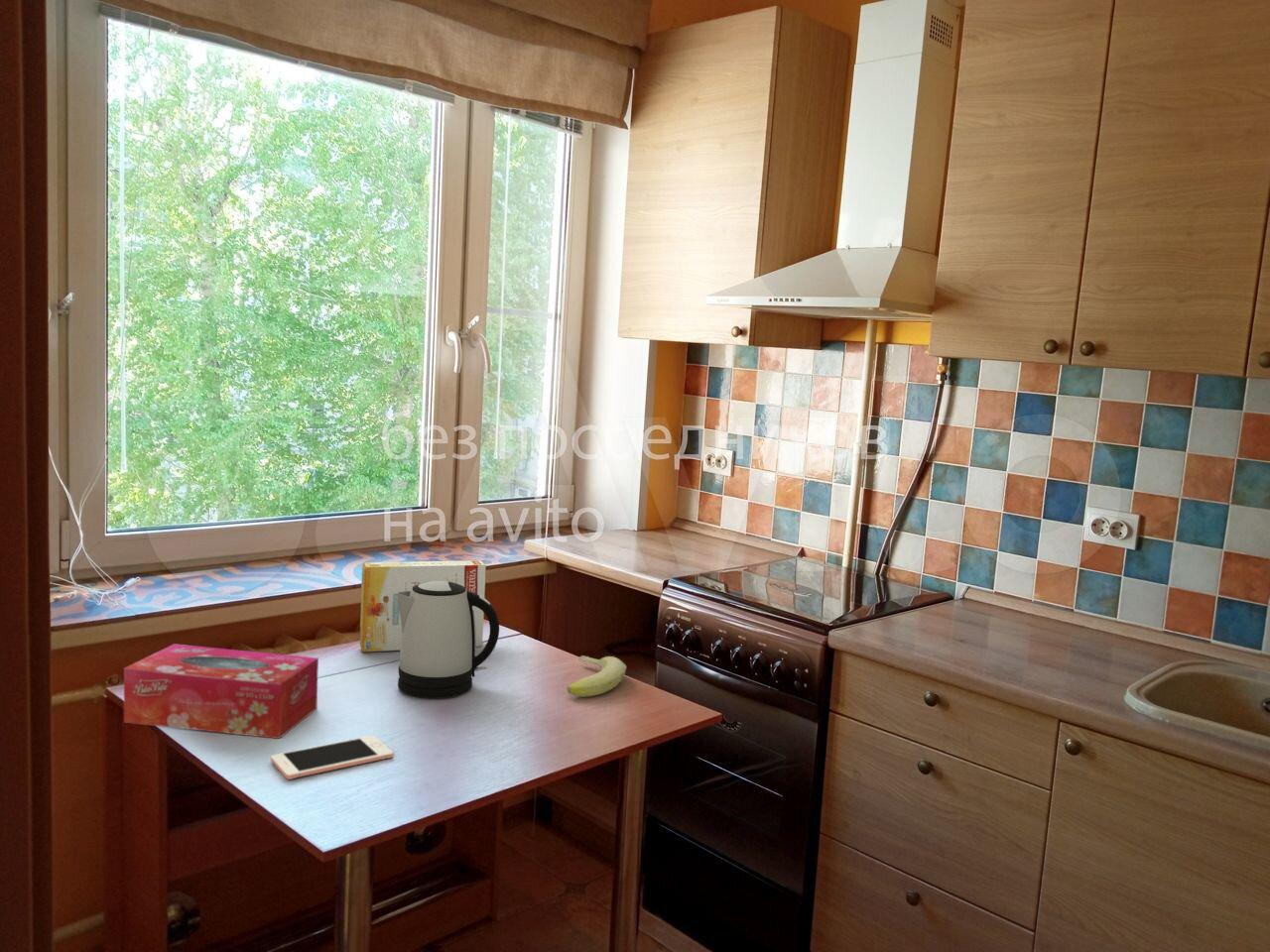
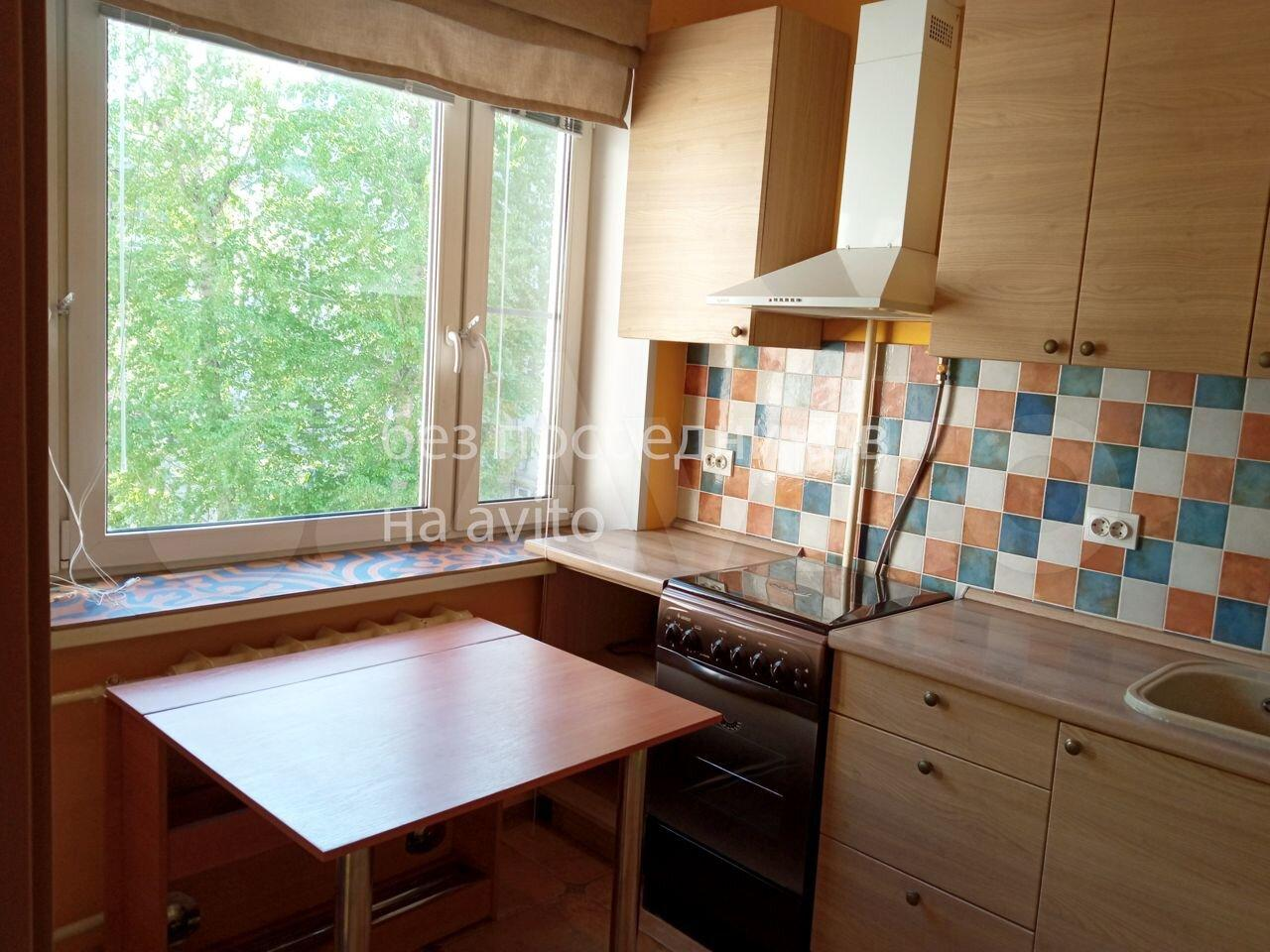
- cell phone [270,735,395,780]
- tissue box [123,643,319,740]
- kettle [397,581,500,699]
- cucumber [566,654,627,698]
- cereal box [359,559,487,654]
